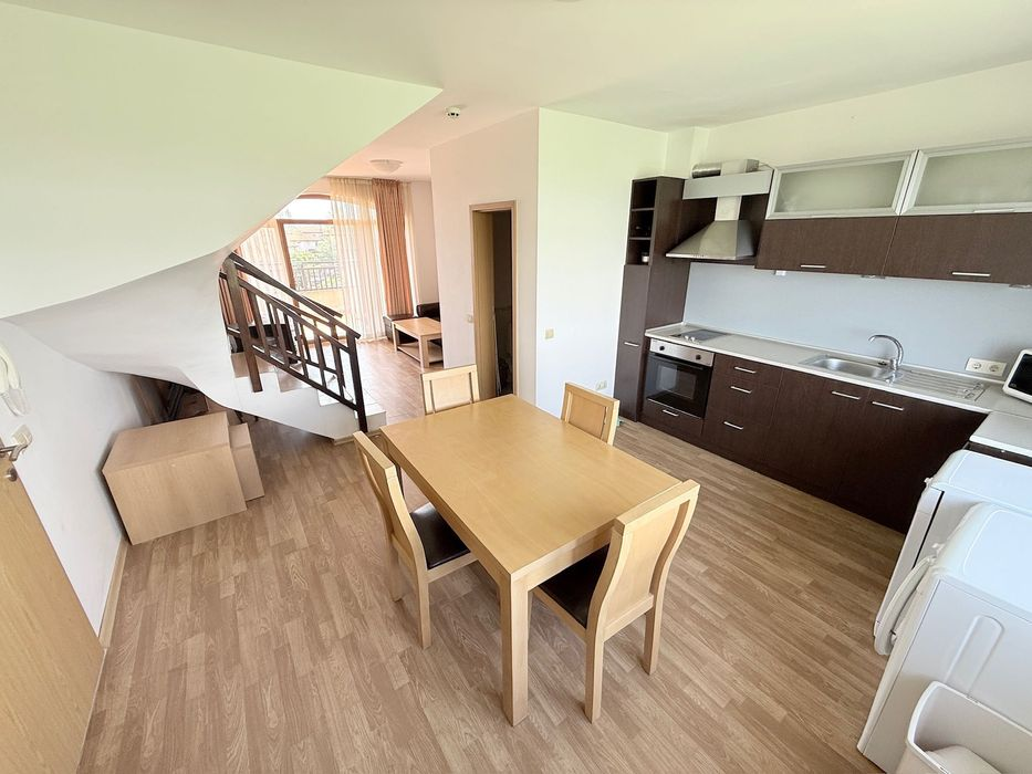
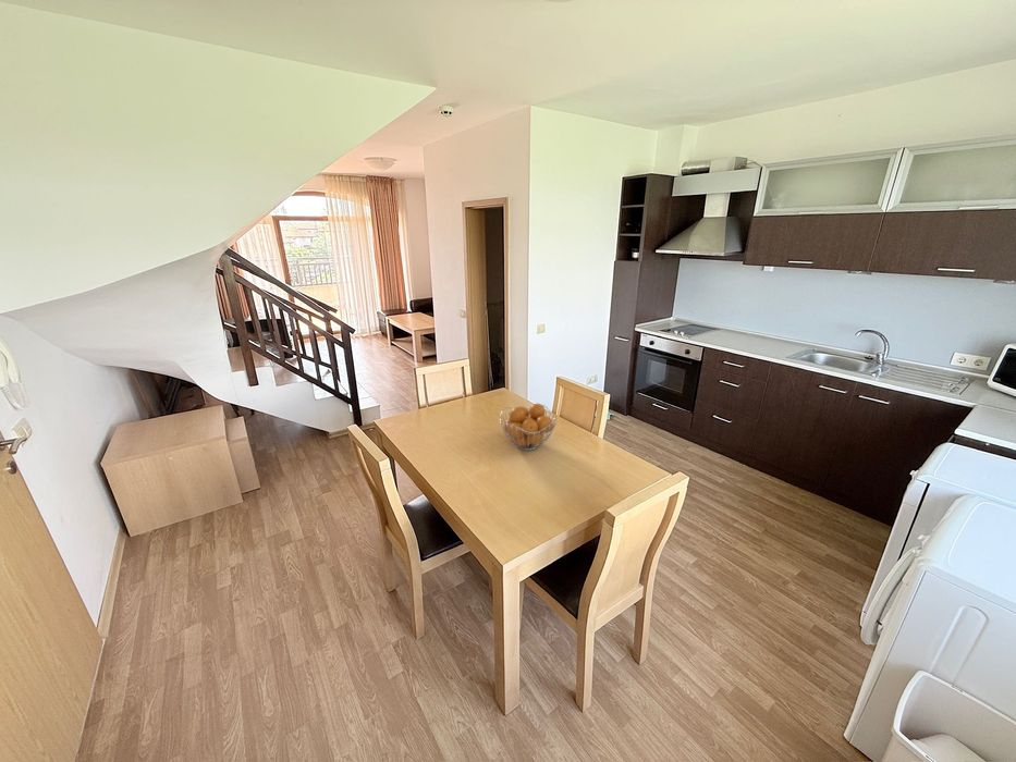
+ fruit basket [499,403,558,452]
